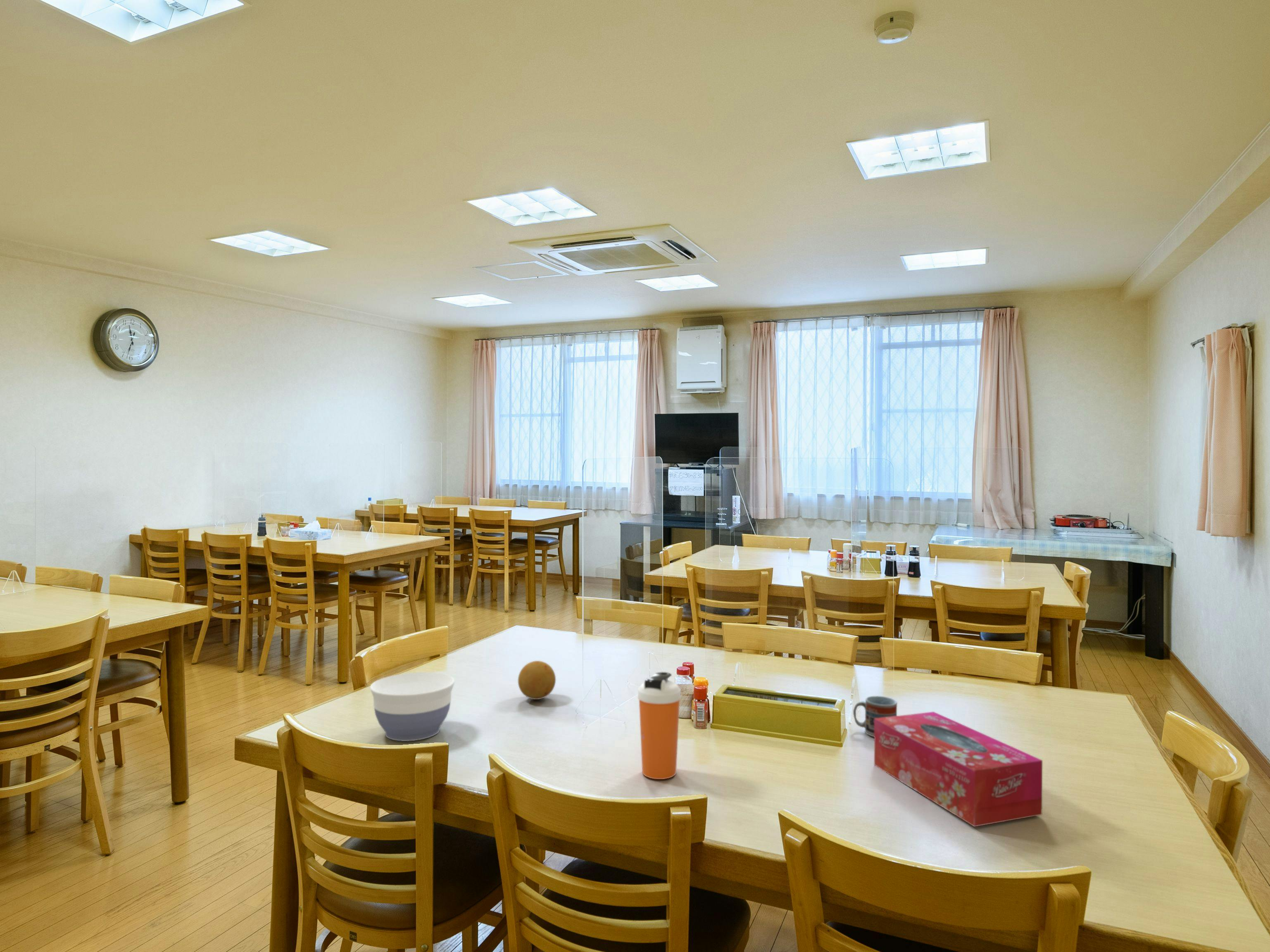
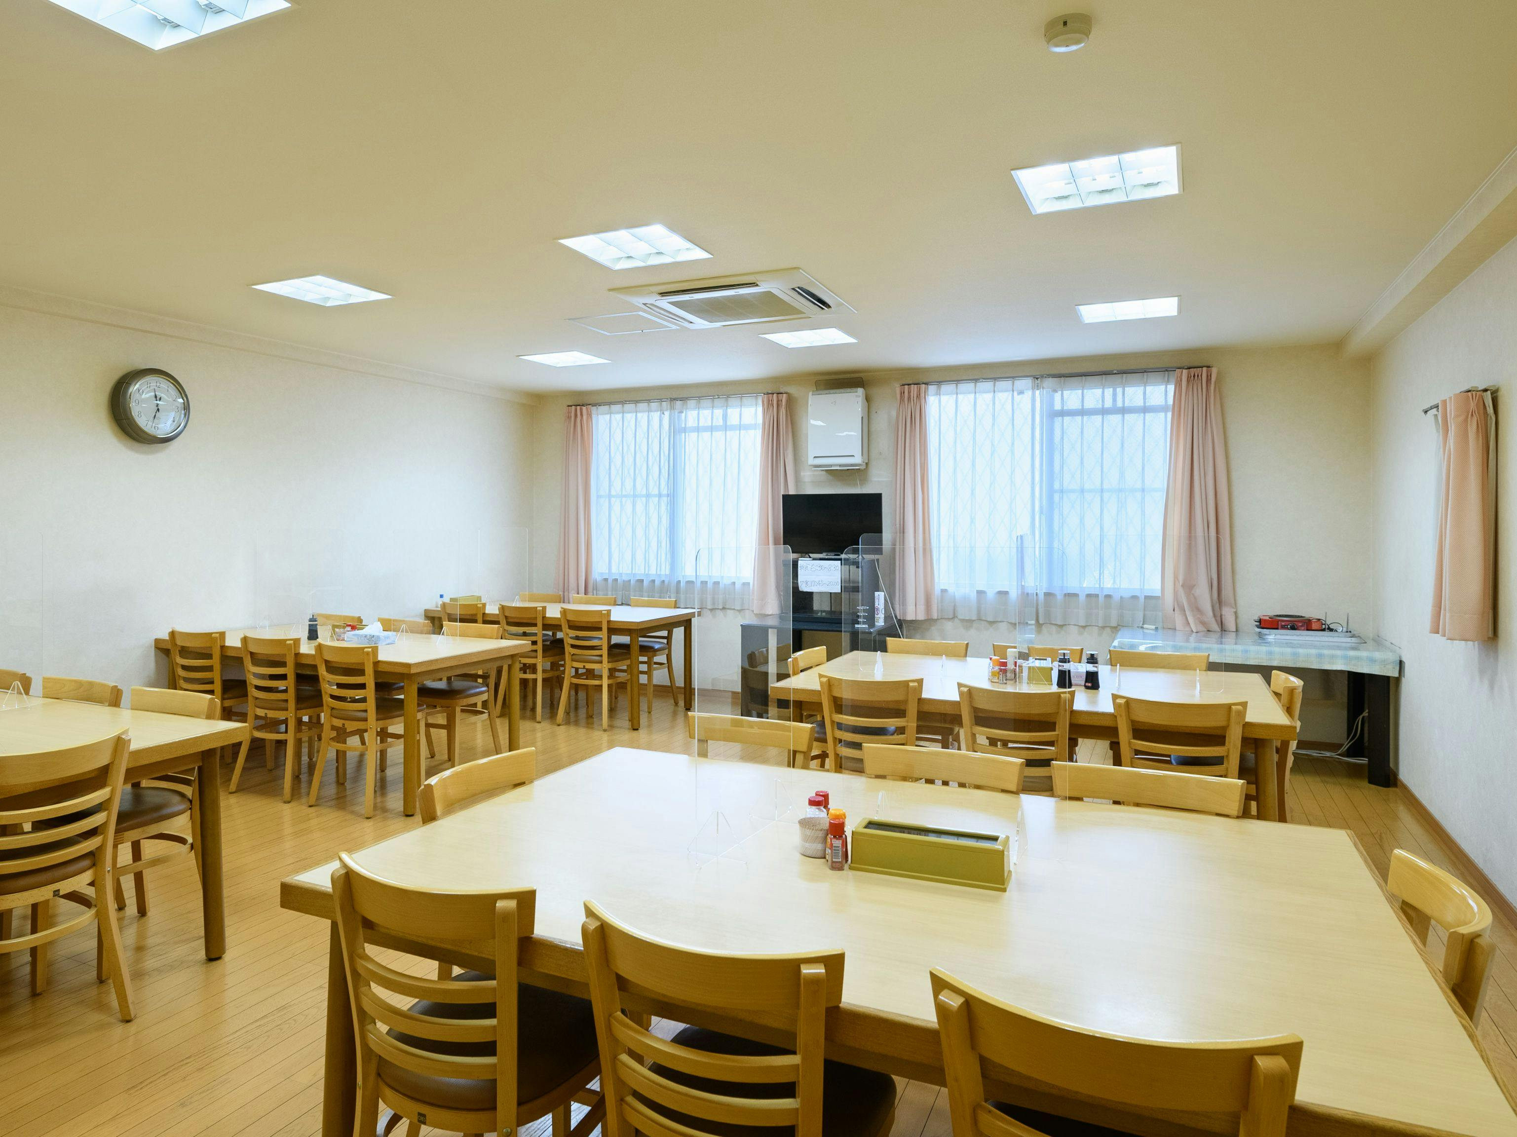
- fruit [518,660,556,700]
- shaker bottle [637,671,681,780]
- cup [853,695,898,738]
- bowl [369,672,455,742]
- tissue box [874,711,1043,827]
